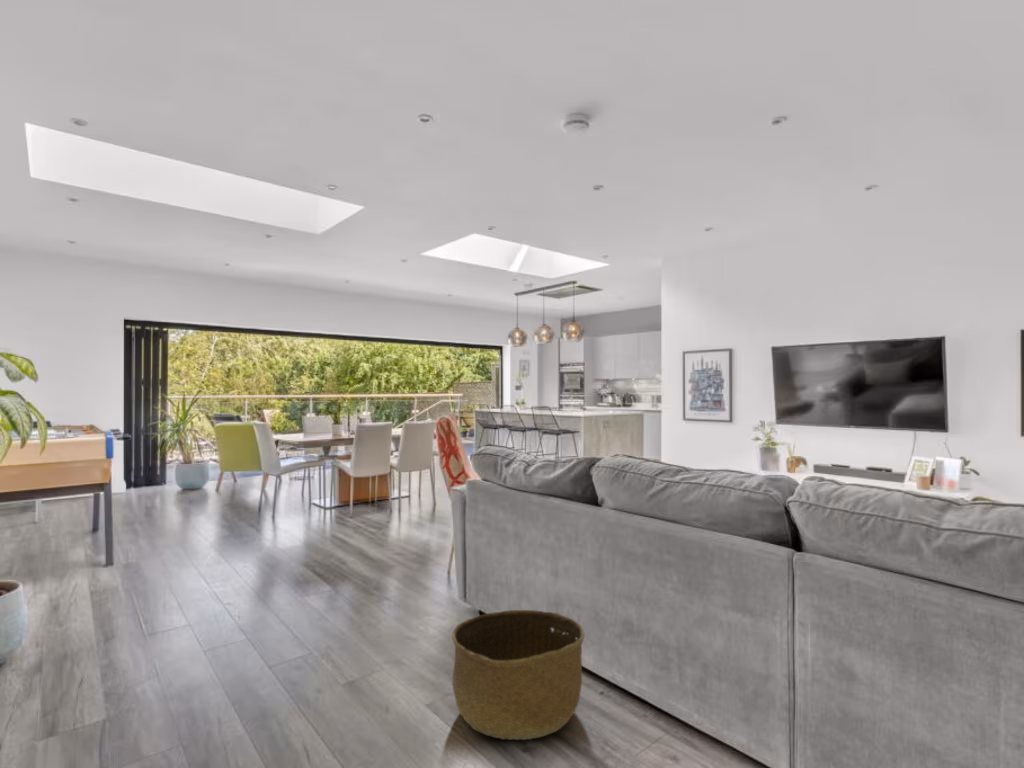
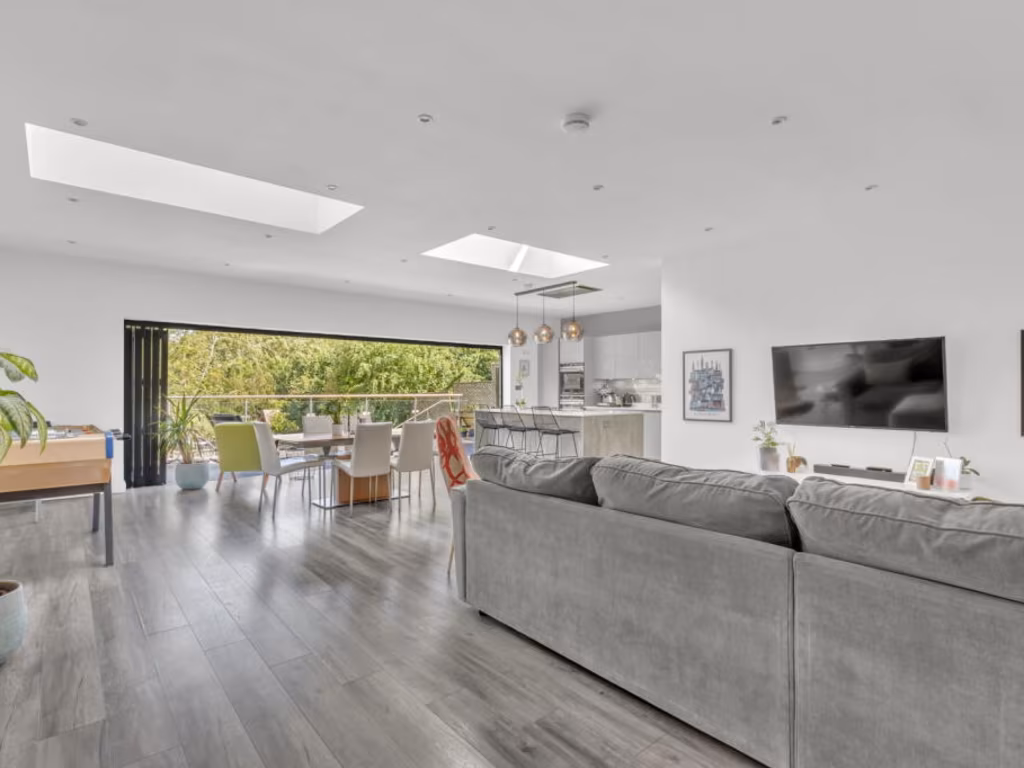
- basket [451,609,586,741]
